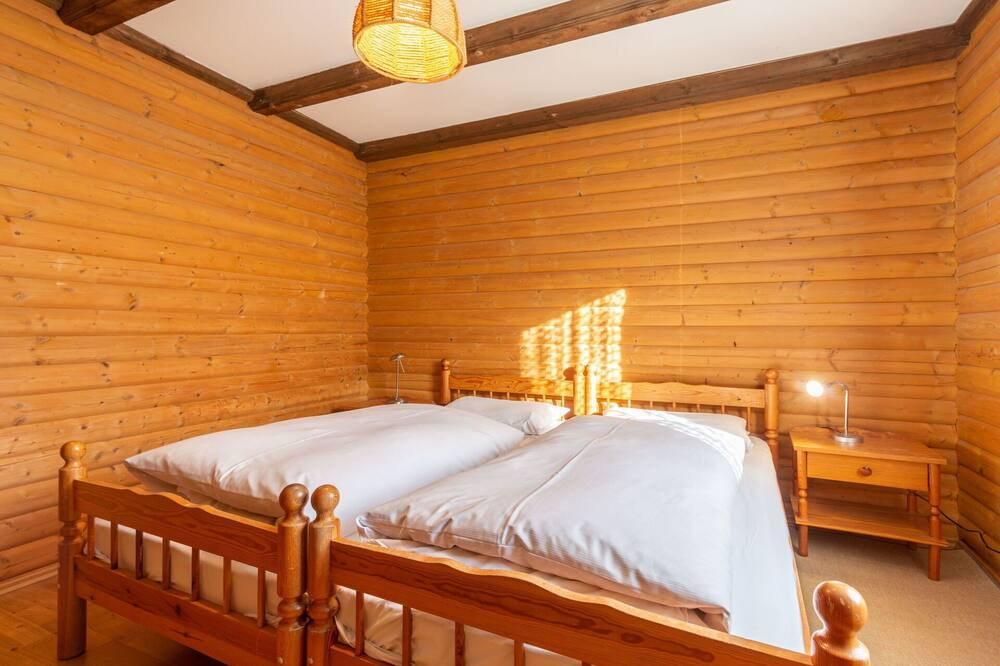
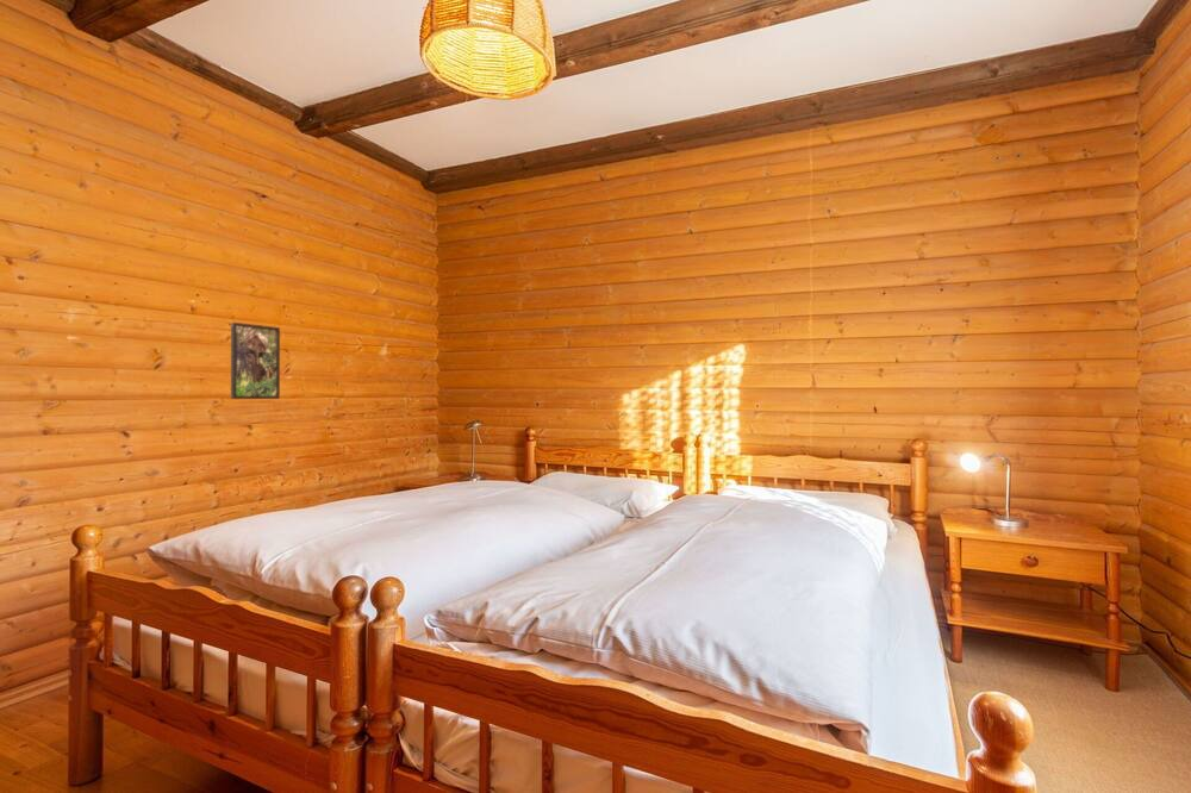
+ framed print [230,321,281,400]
